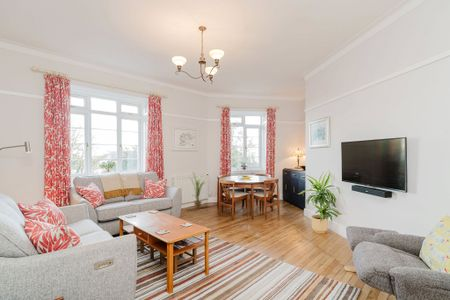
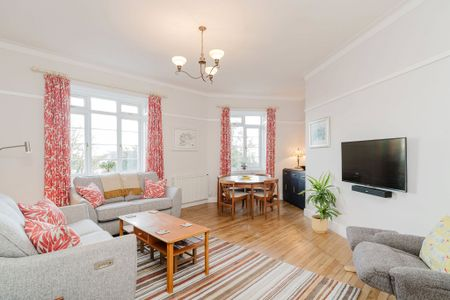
- house plant [189,170,208,210]
